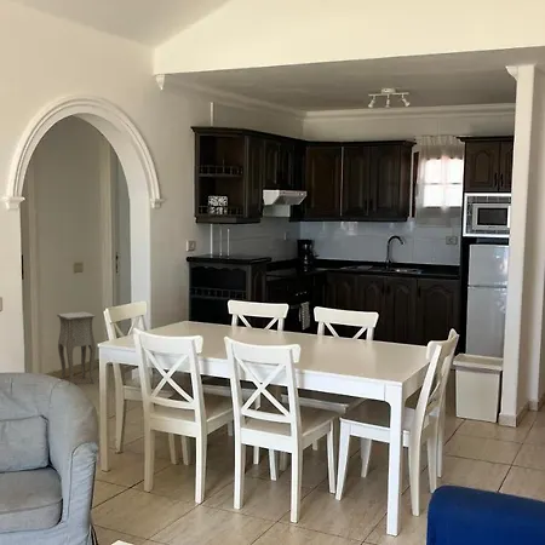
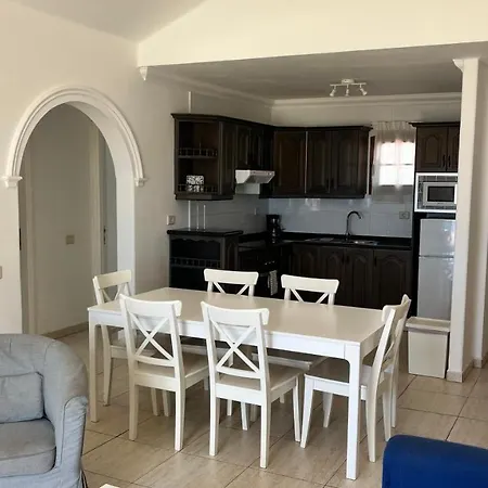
- side table [56,310,97,384]
